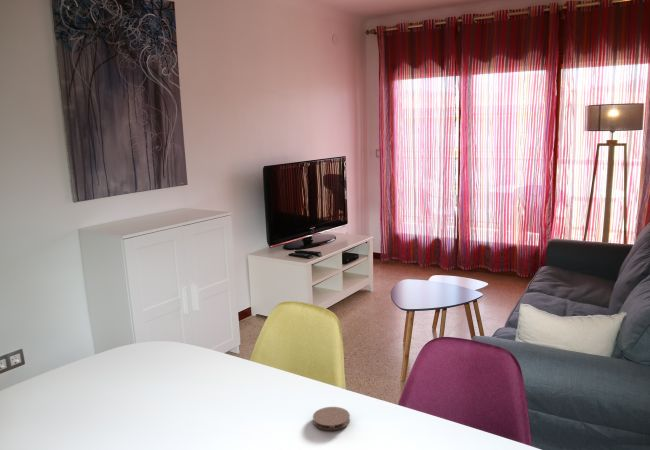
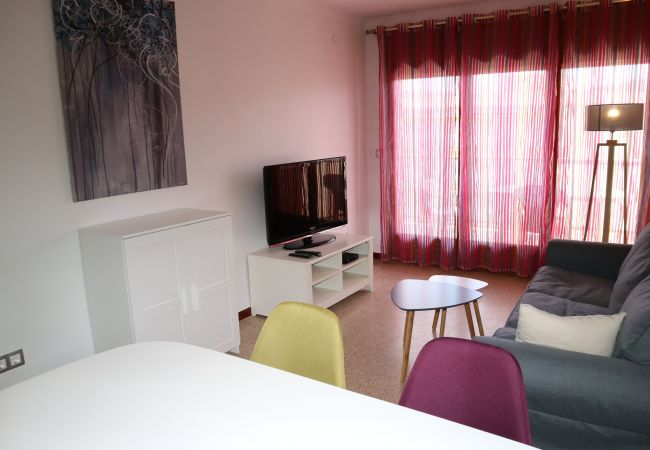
- coaster [312,406,351,431]
